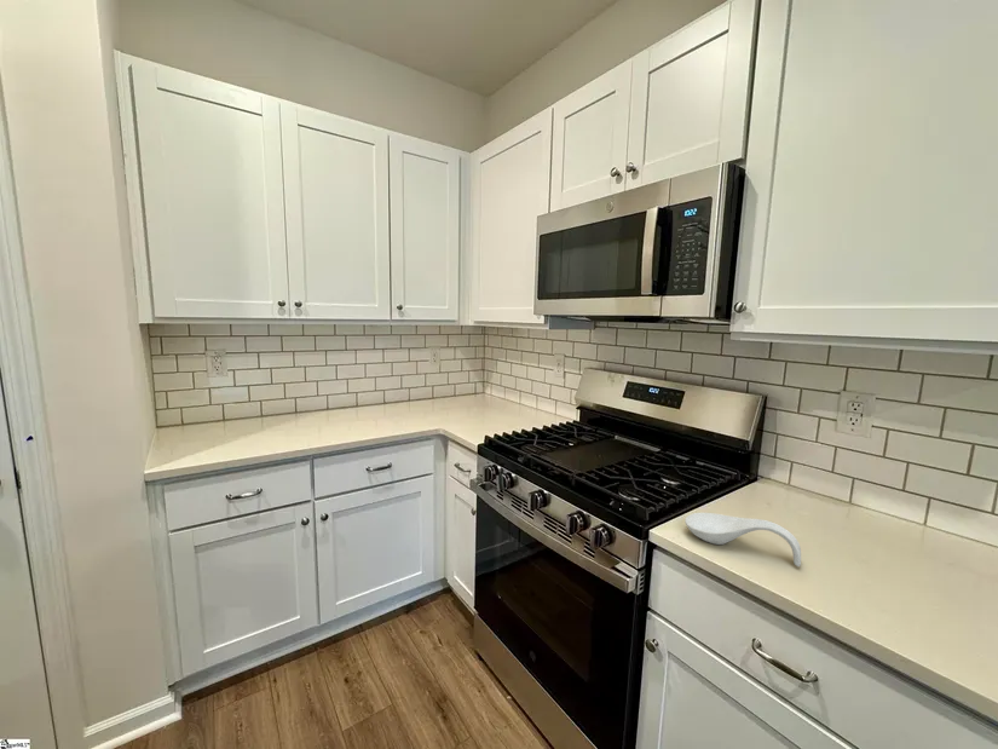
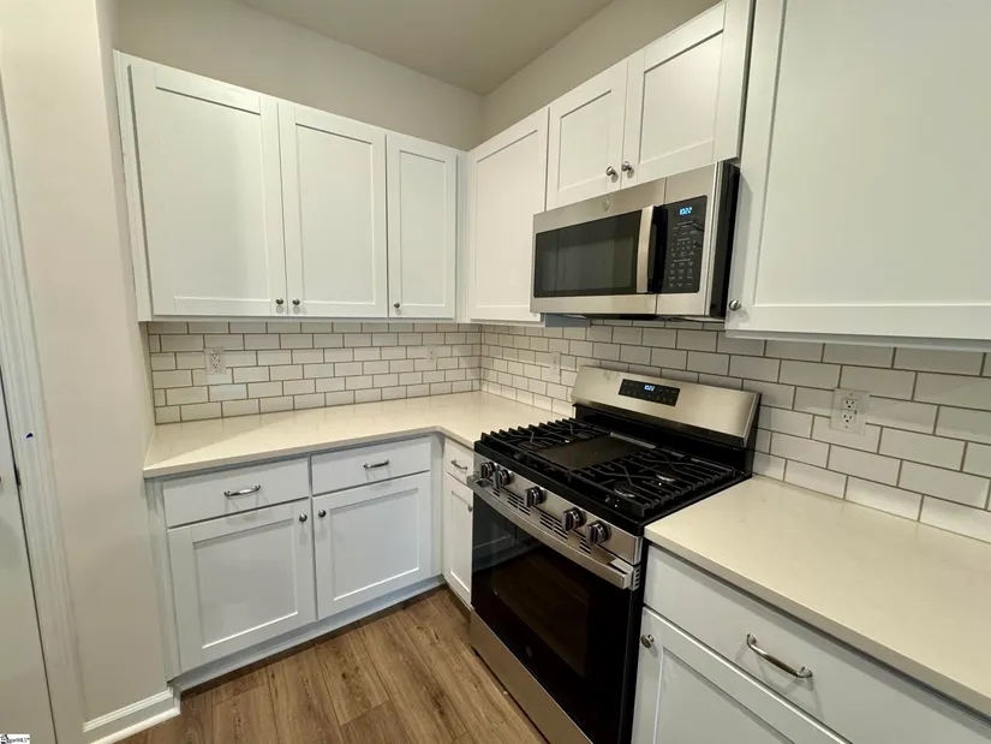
- spoon rest [683,512,802,567]
